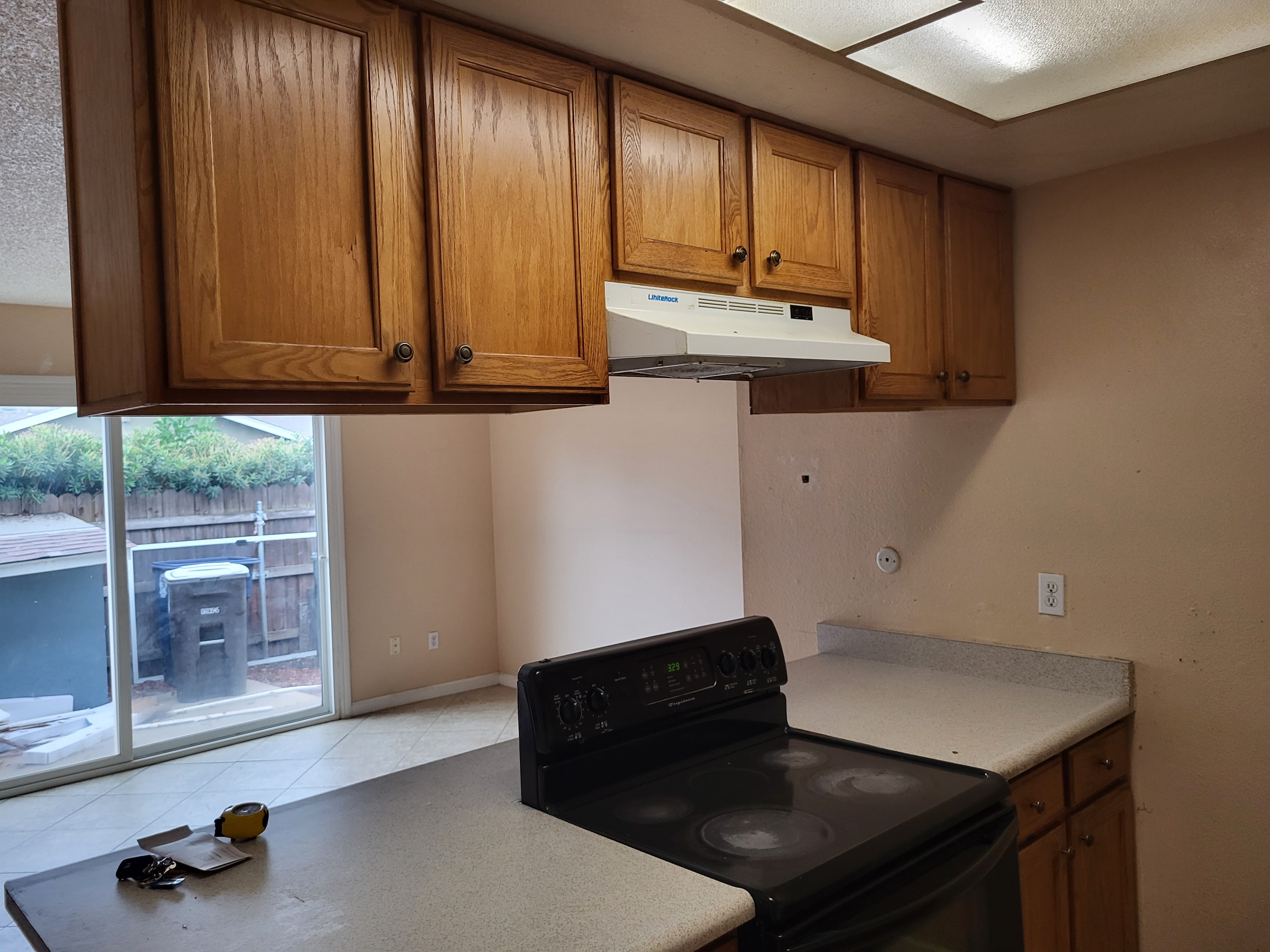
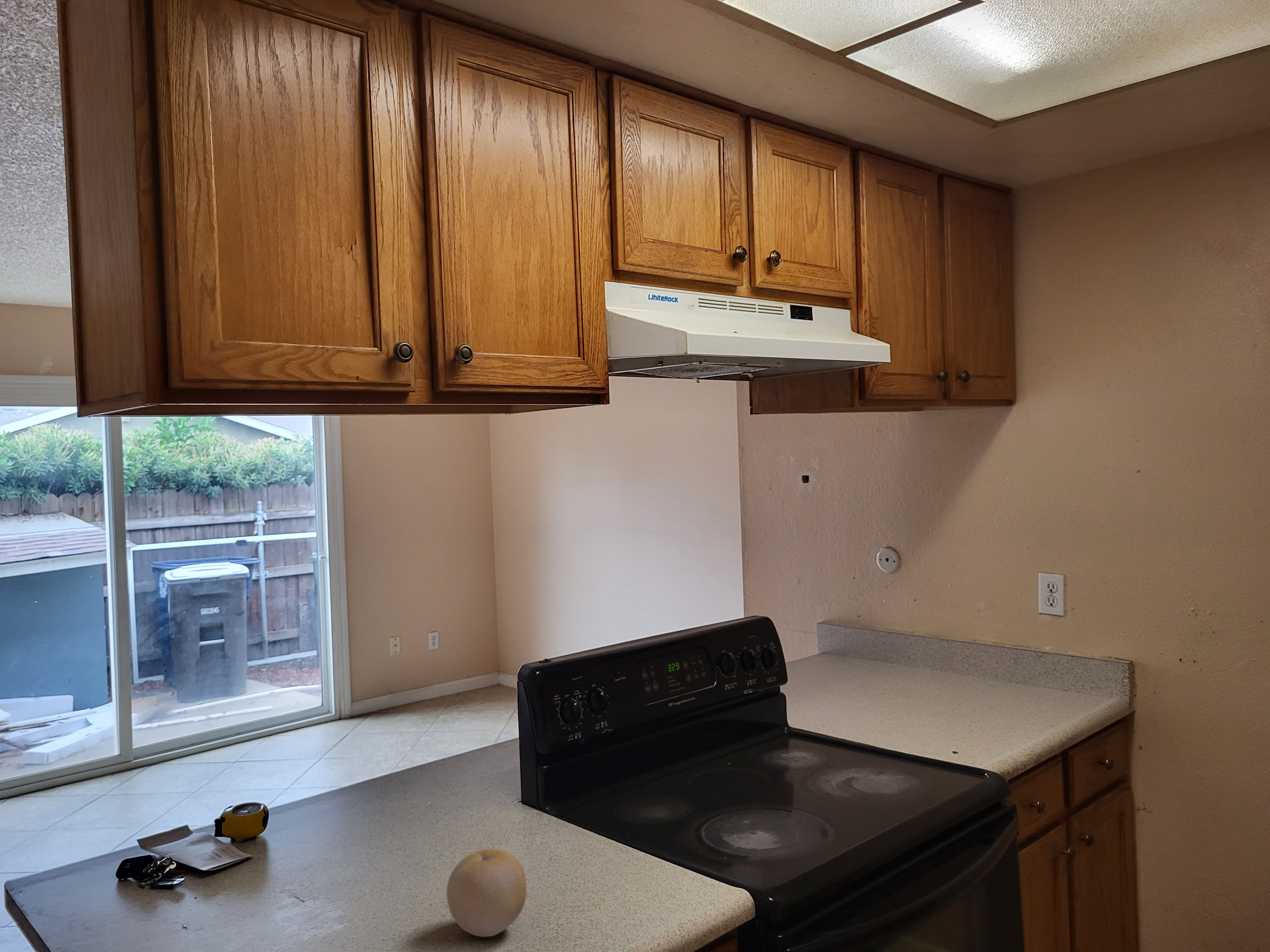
+ fruit [446,849,527,937]
